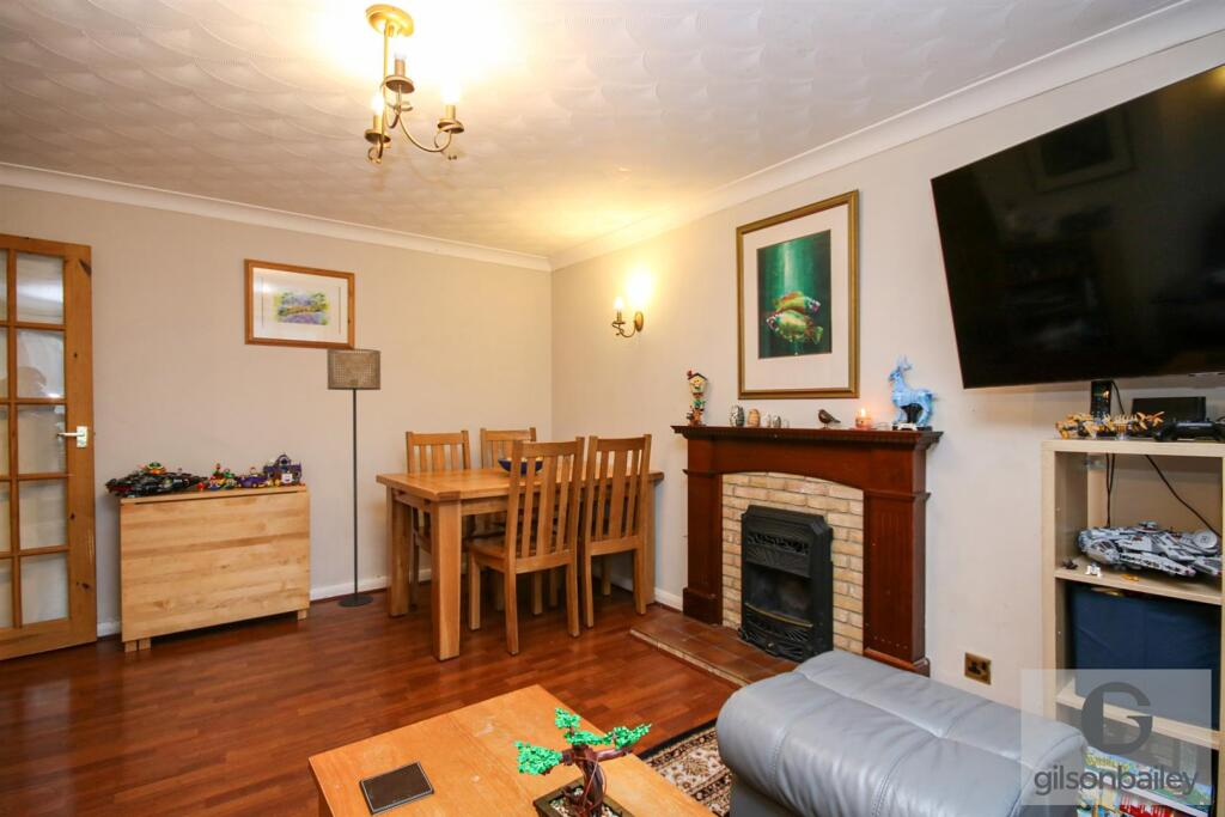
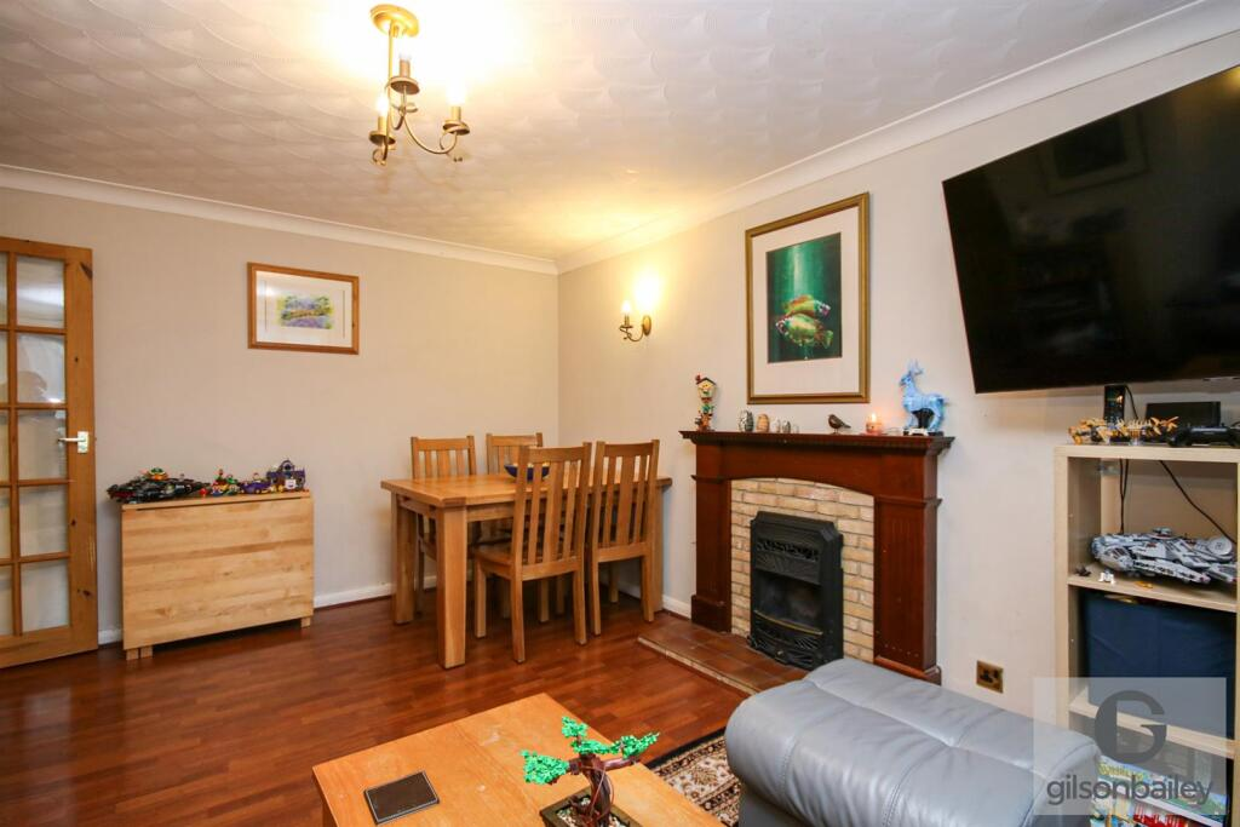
- floor lamp [325,347,382,608]
